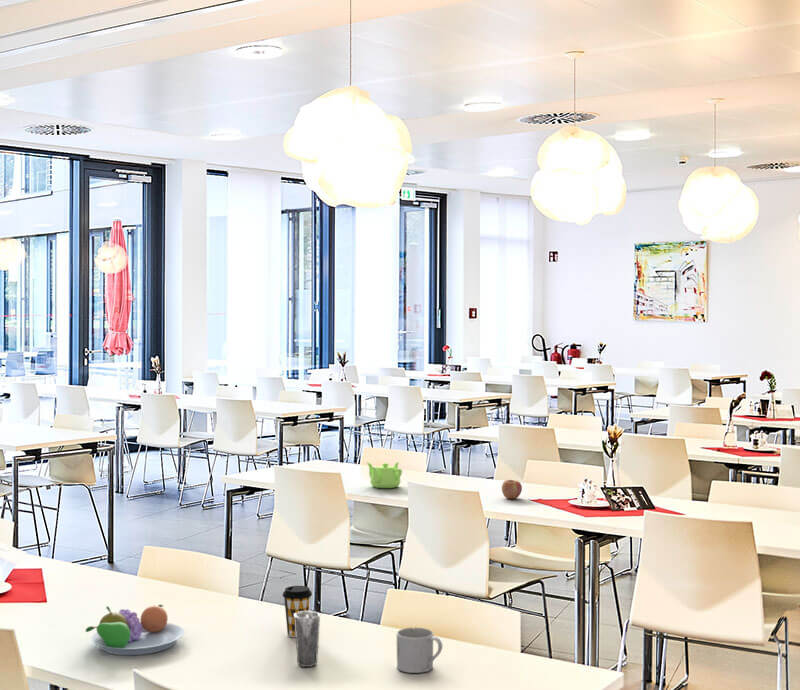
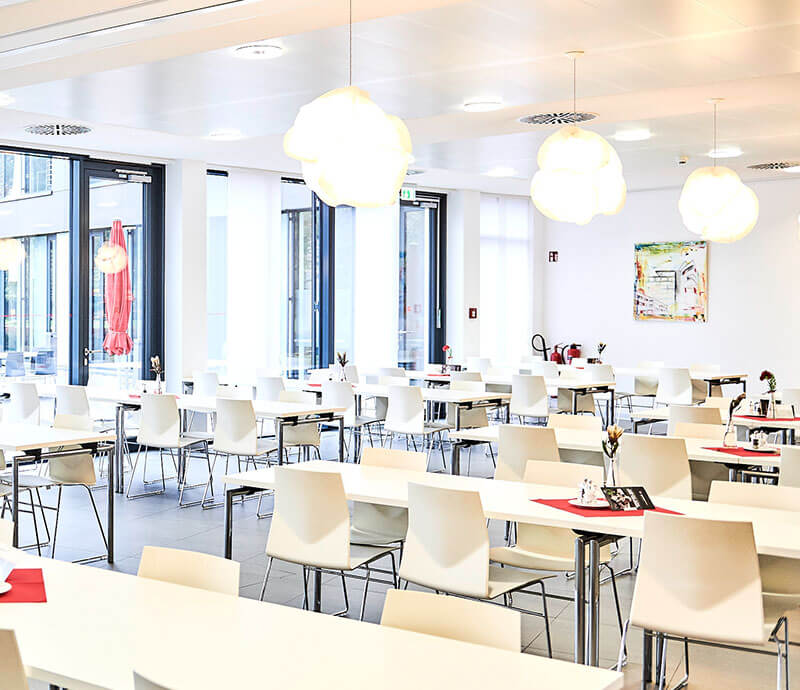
- fruit bowl [85,604,185,656]
- teapot [366,461,403,489]
- mug [395,627,444,674]
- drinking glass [294,610,321,668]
- apple [501,479,523,500]
- coffee cup [281,585,313,638]
